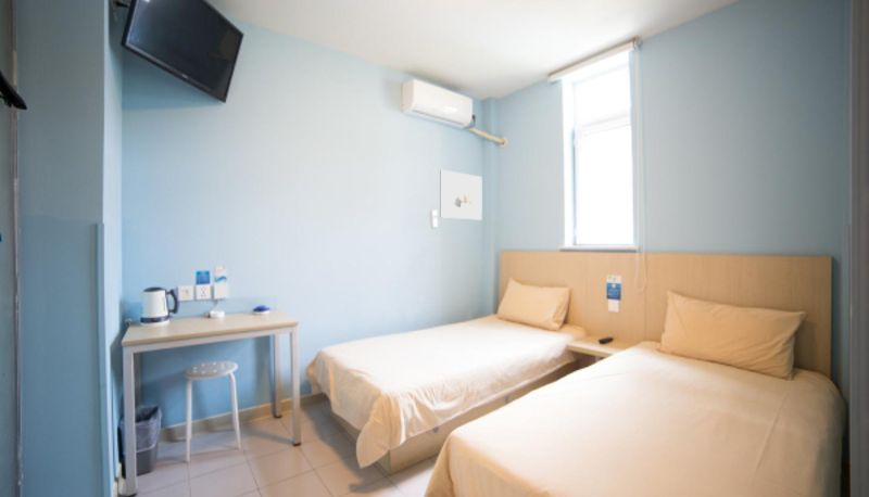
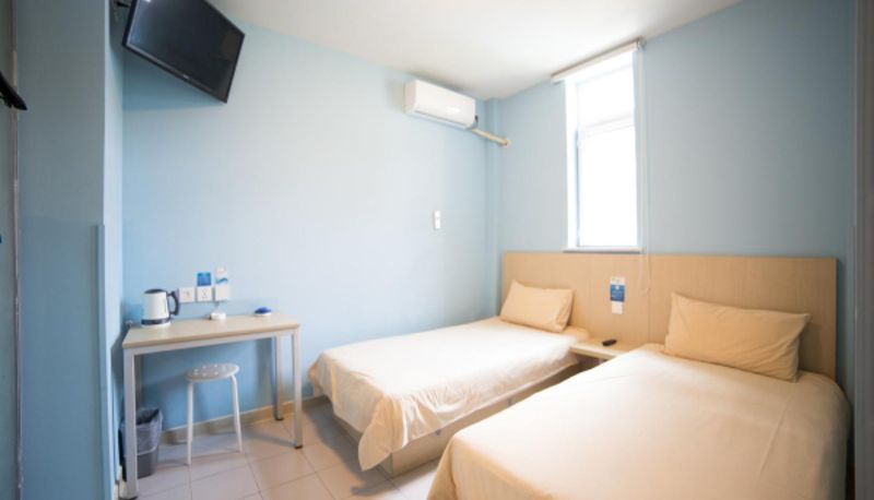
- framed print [439,169,483,220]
